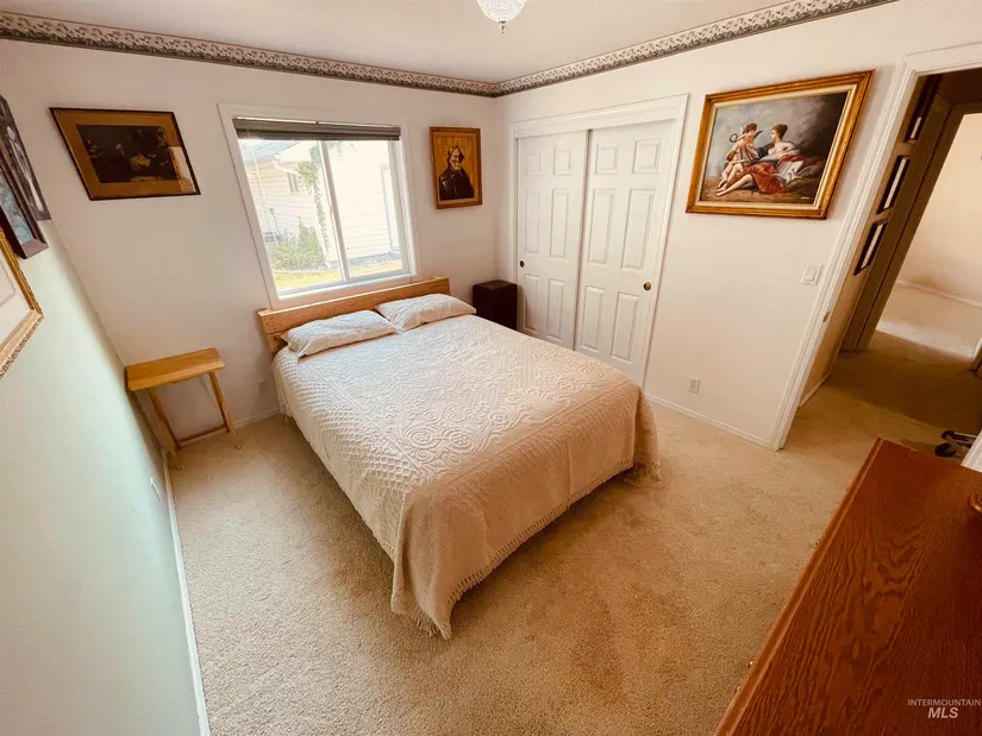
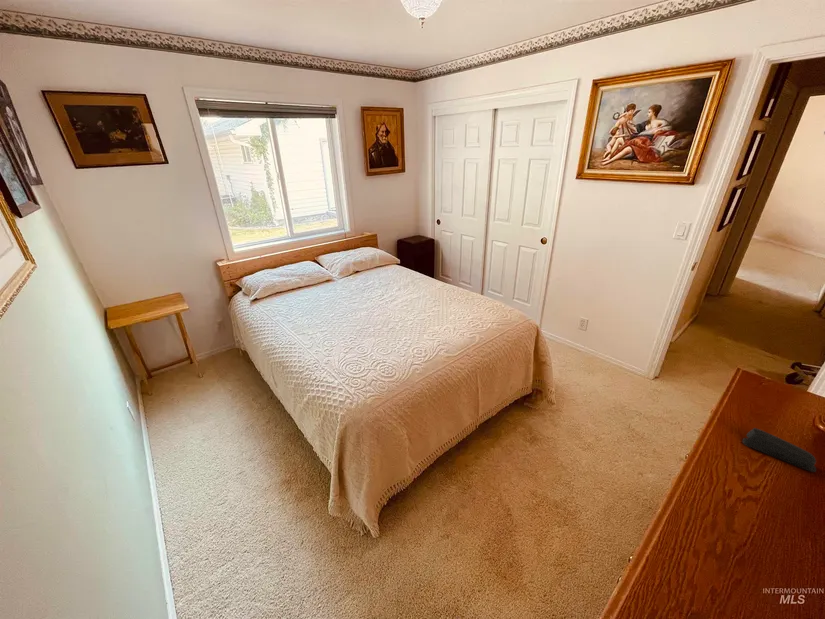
+ stapler [741,427,817,473]
